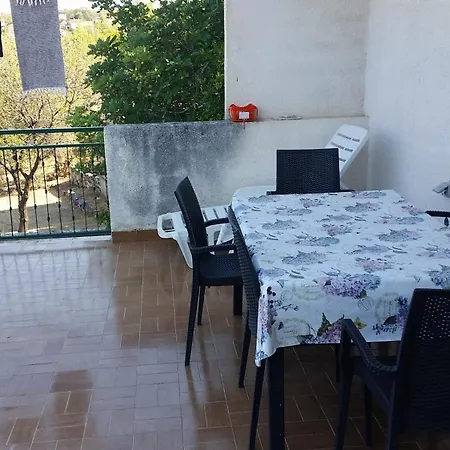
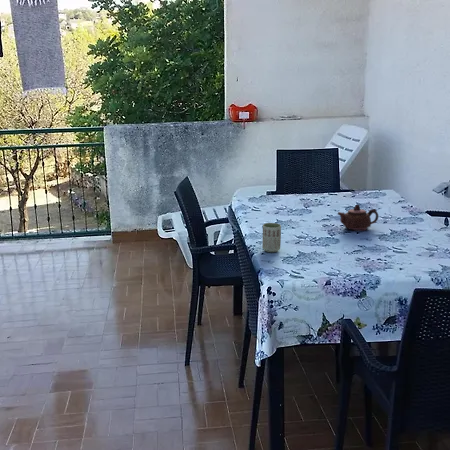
+ cup [261,222,282,253]
+ teapot [337,204,379,231]
